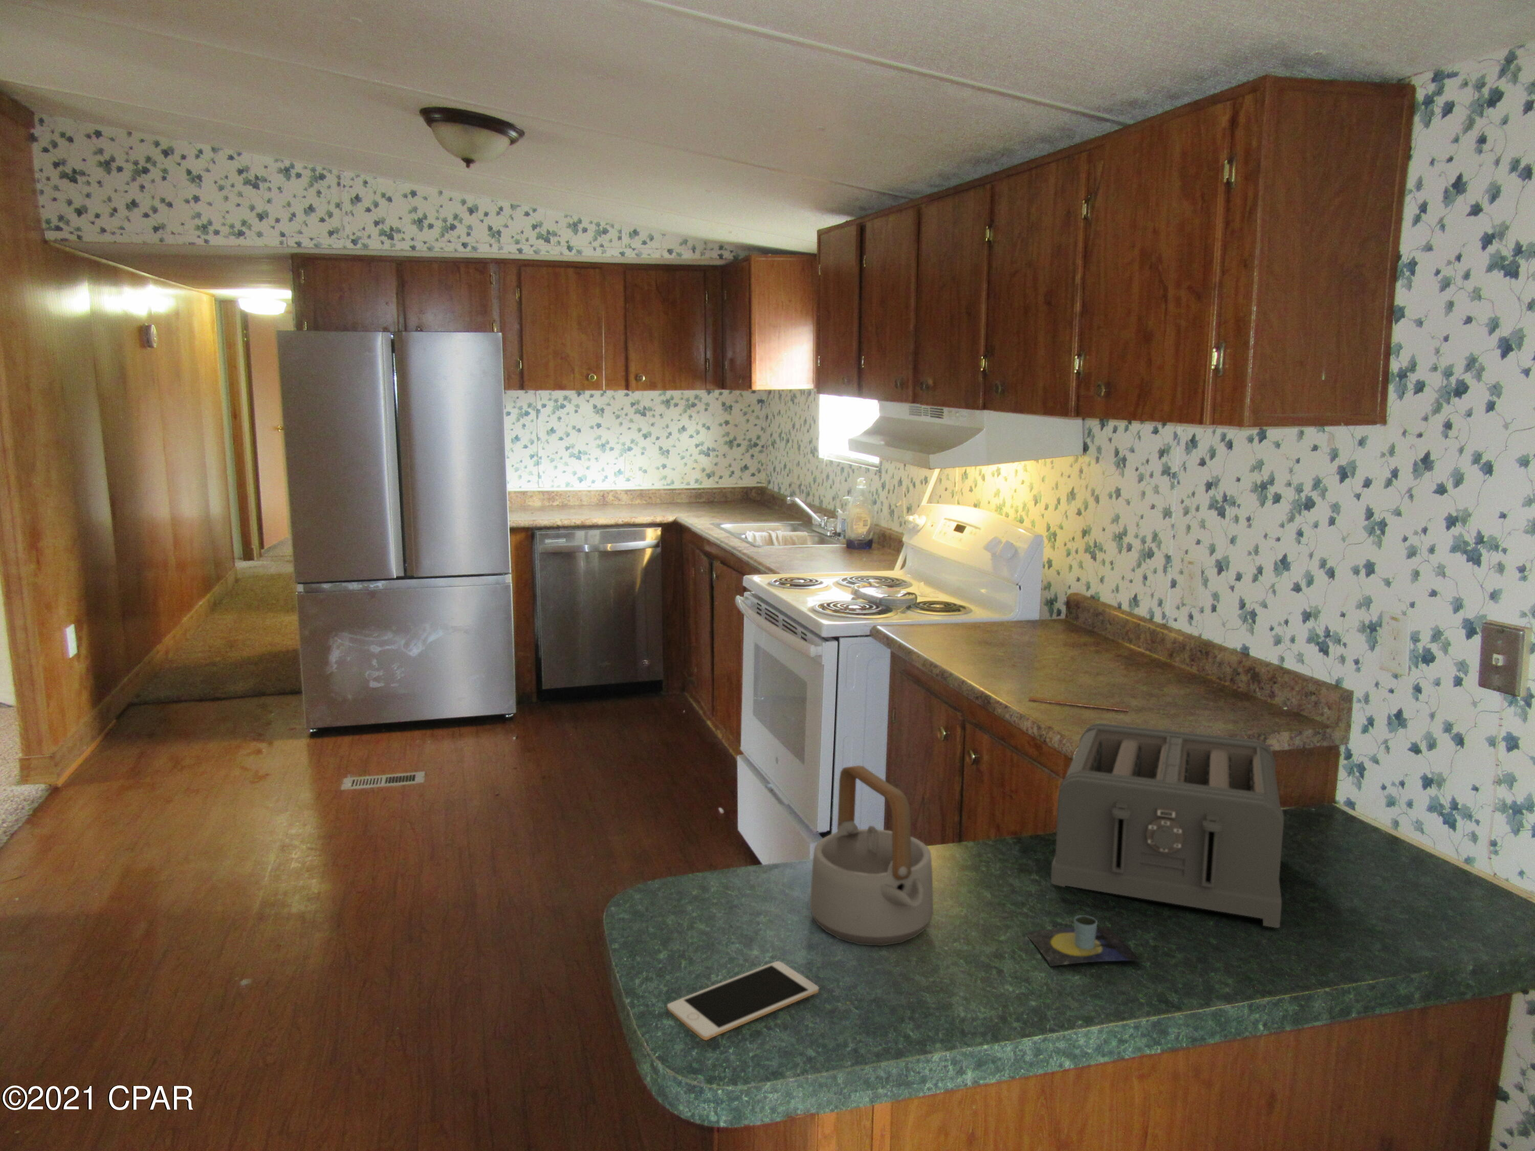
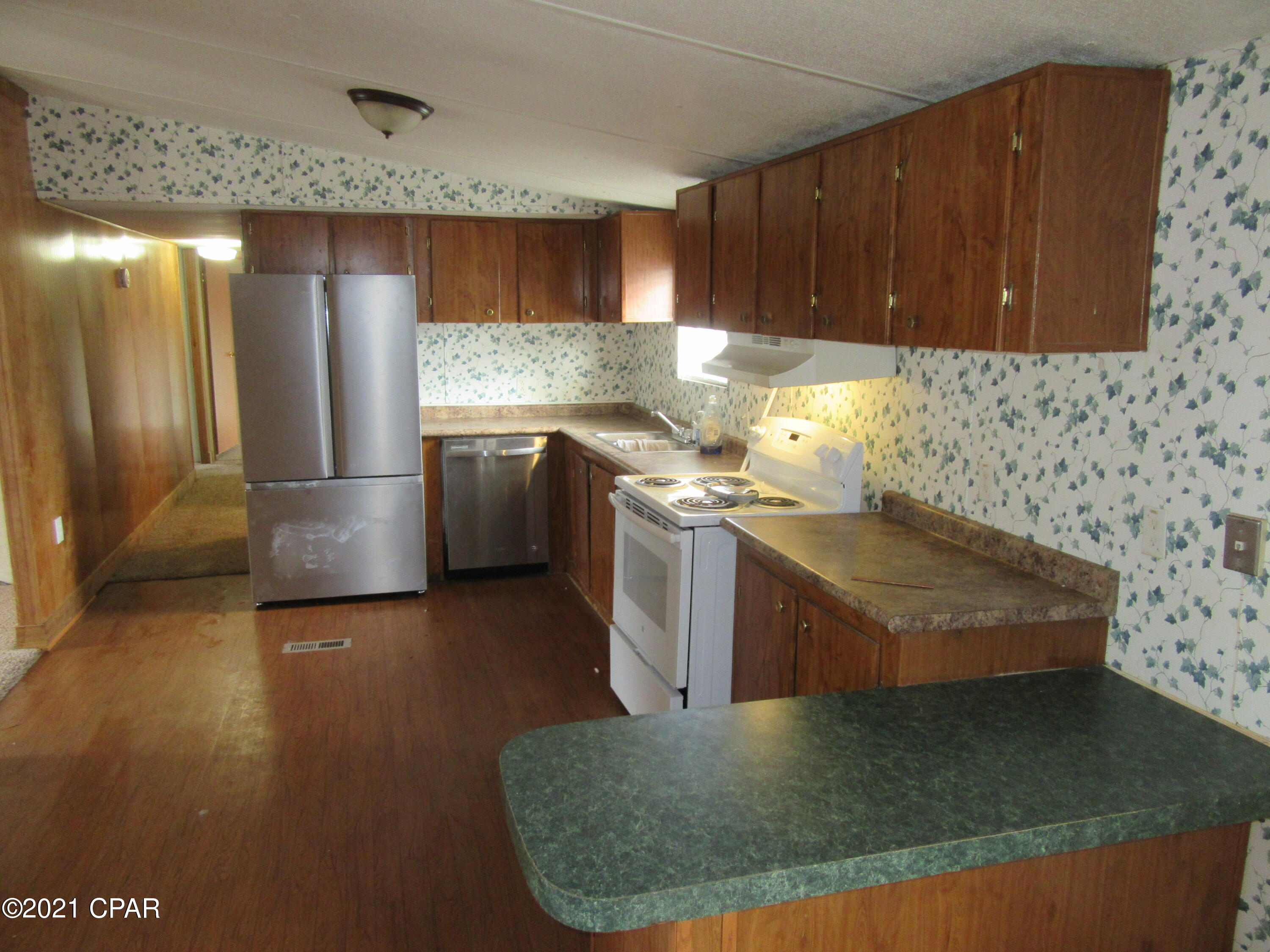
- toaster [1050,722,1285,929]
- cell phone [667,961,819,1041]
- mug [1026,915,1142,967]
- teapot [810,765,934,947]
